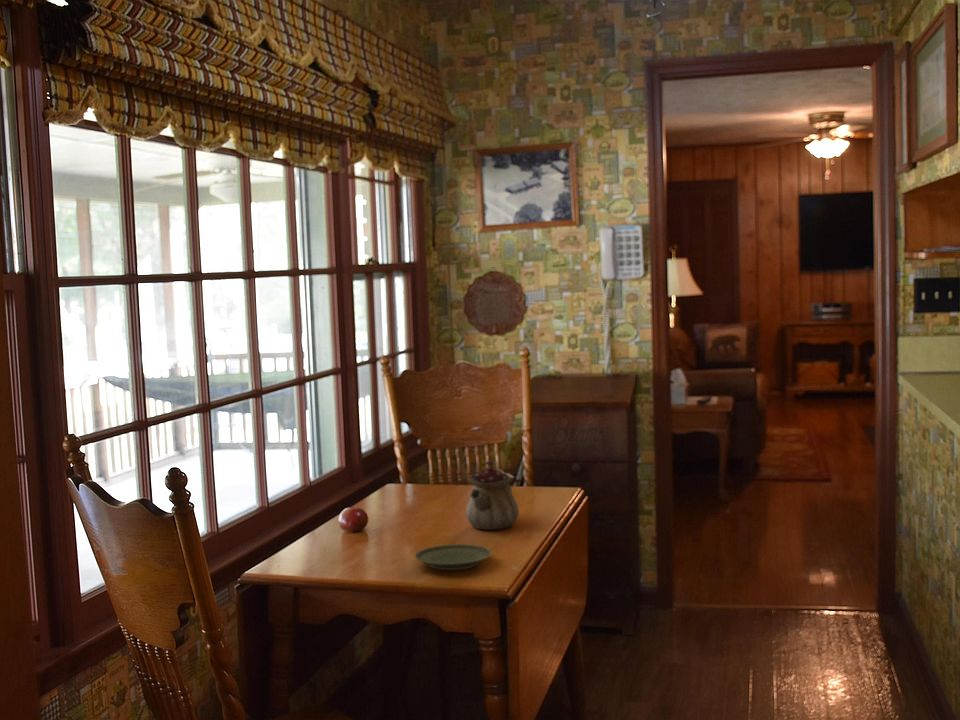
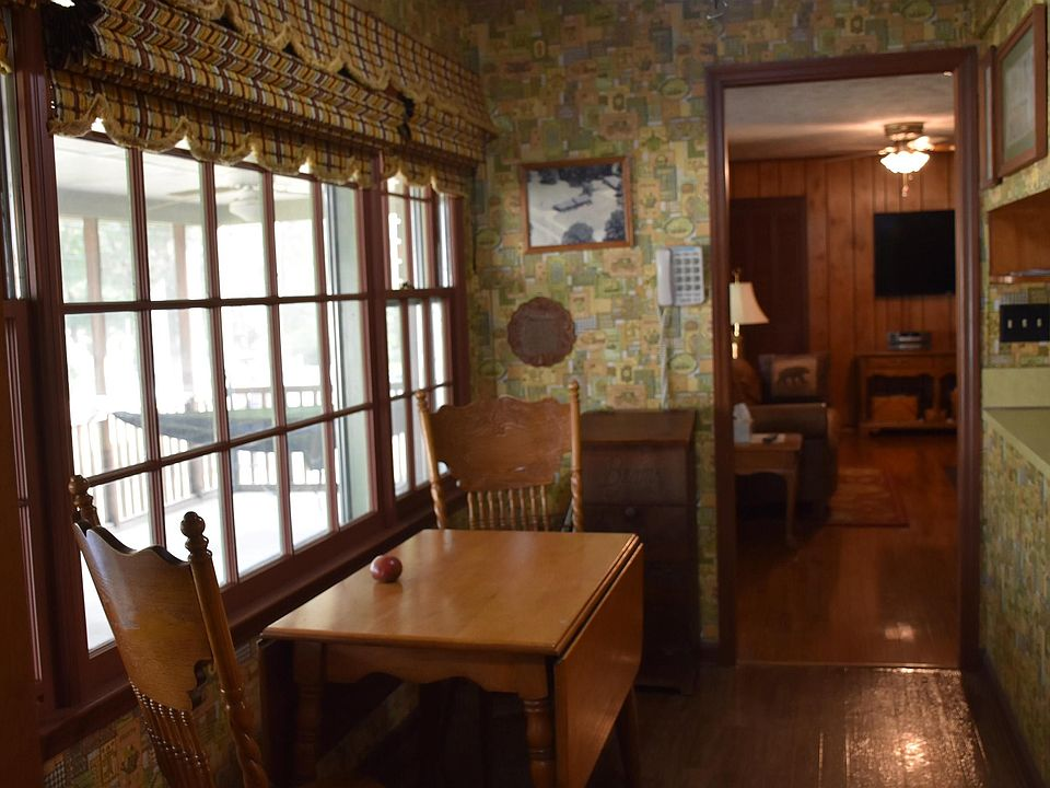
- plate [414,543,493,571]
- teapot [465,459,520,530]
